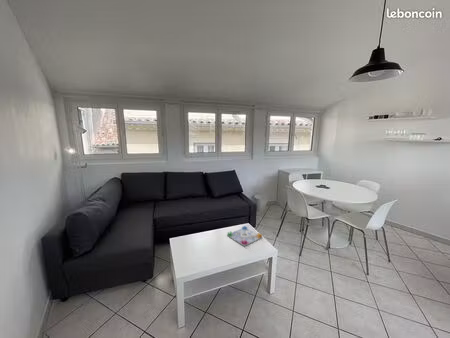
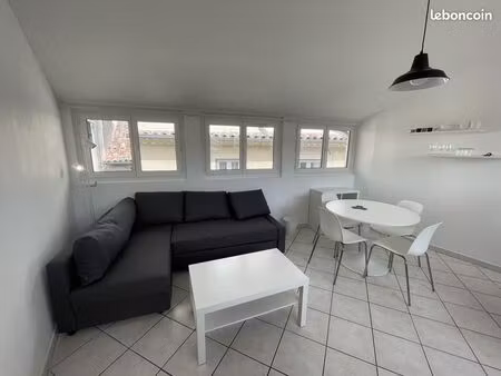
- board game [226,225,263,247]
